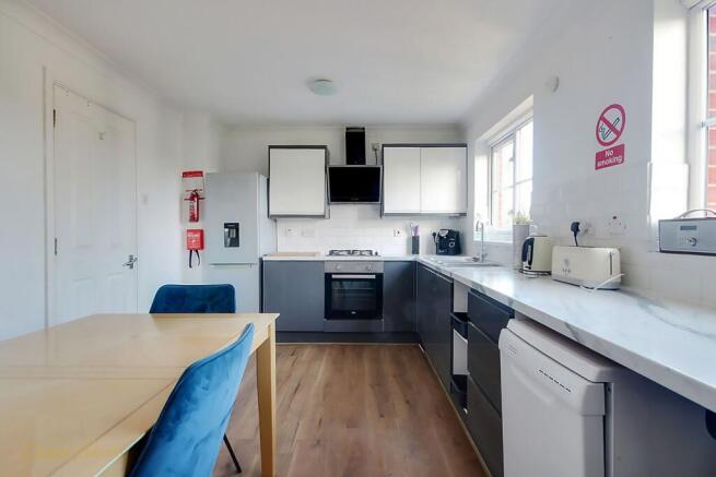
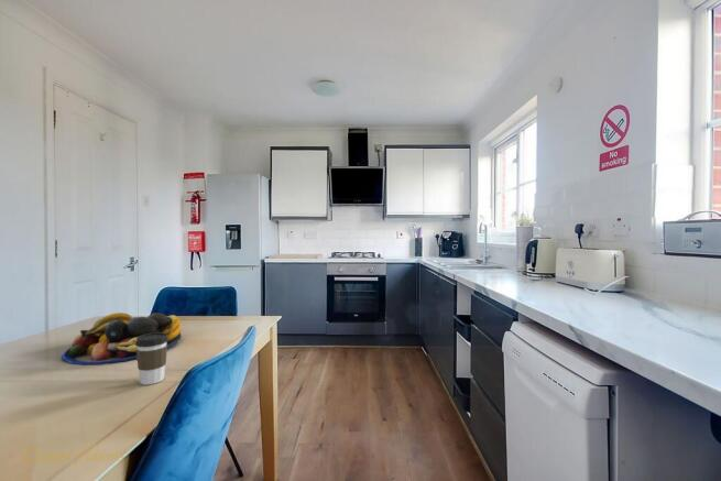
+ coffee cup [135,332,168,385]
+ fruit bowl [62,311,183,365]
